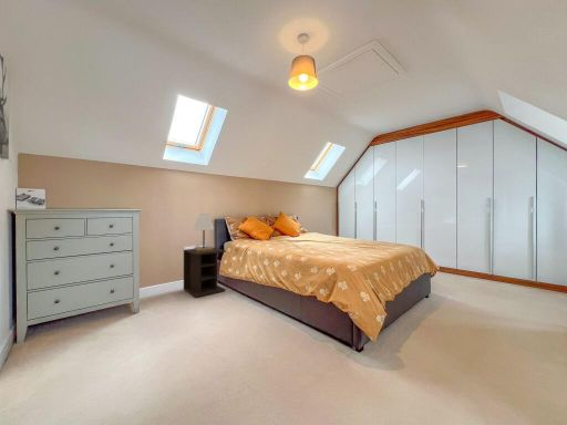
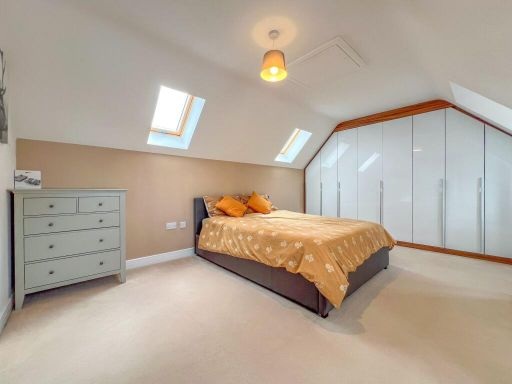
- lamp [193,212,215,251]
- nightstand [183,246,227,299]
